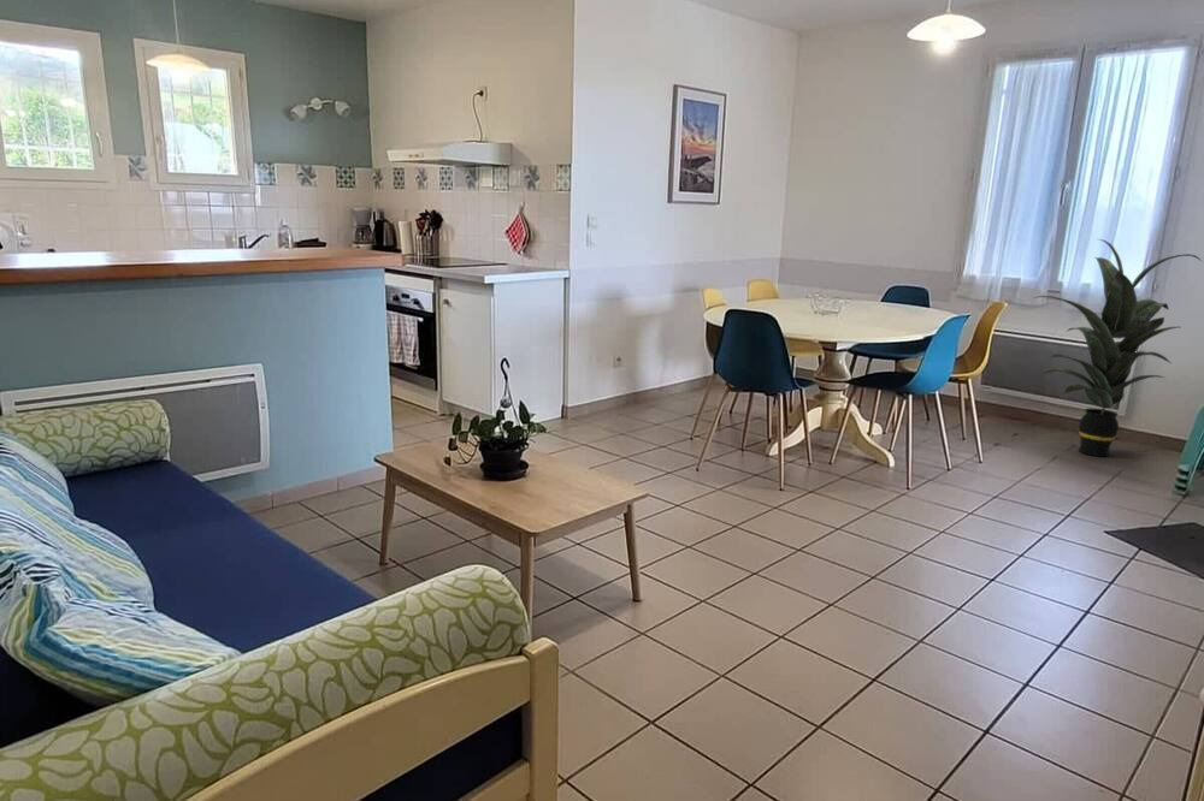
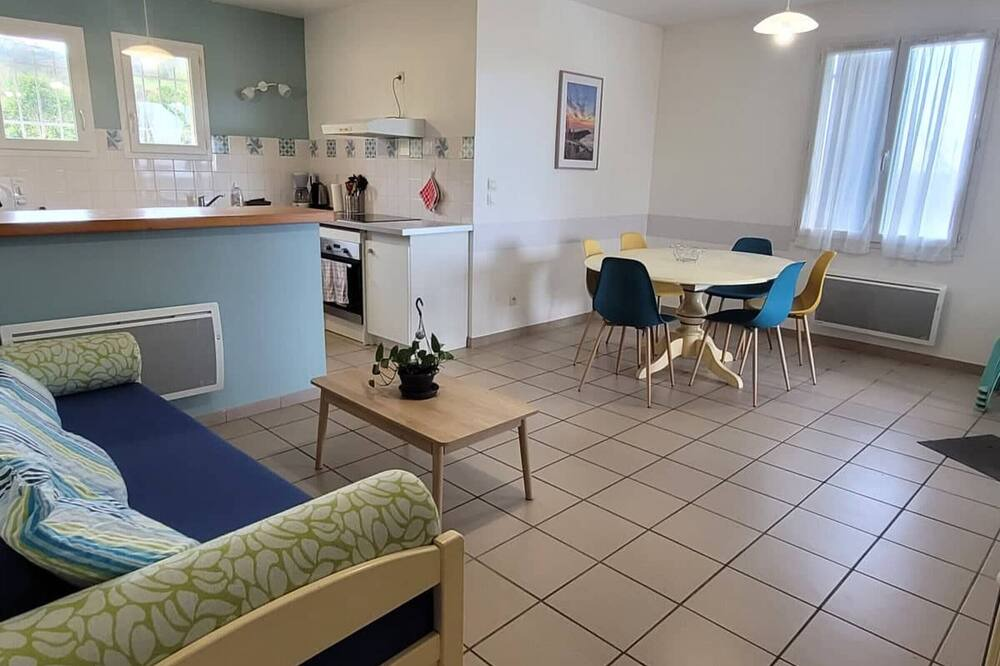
- indoor plant [1032,238,1204,457]
